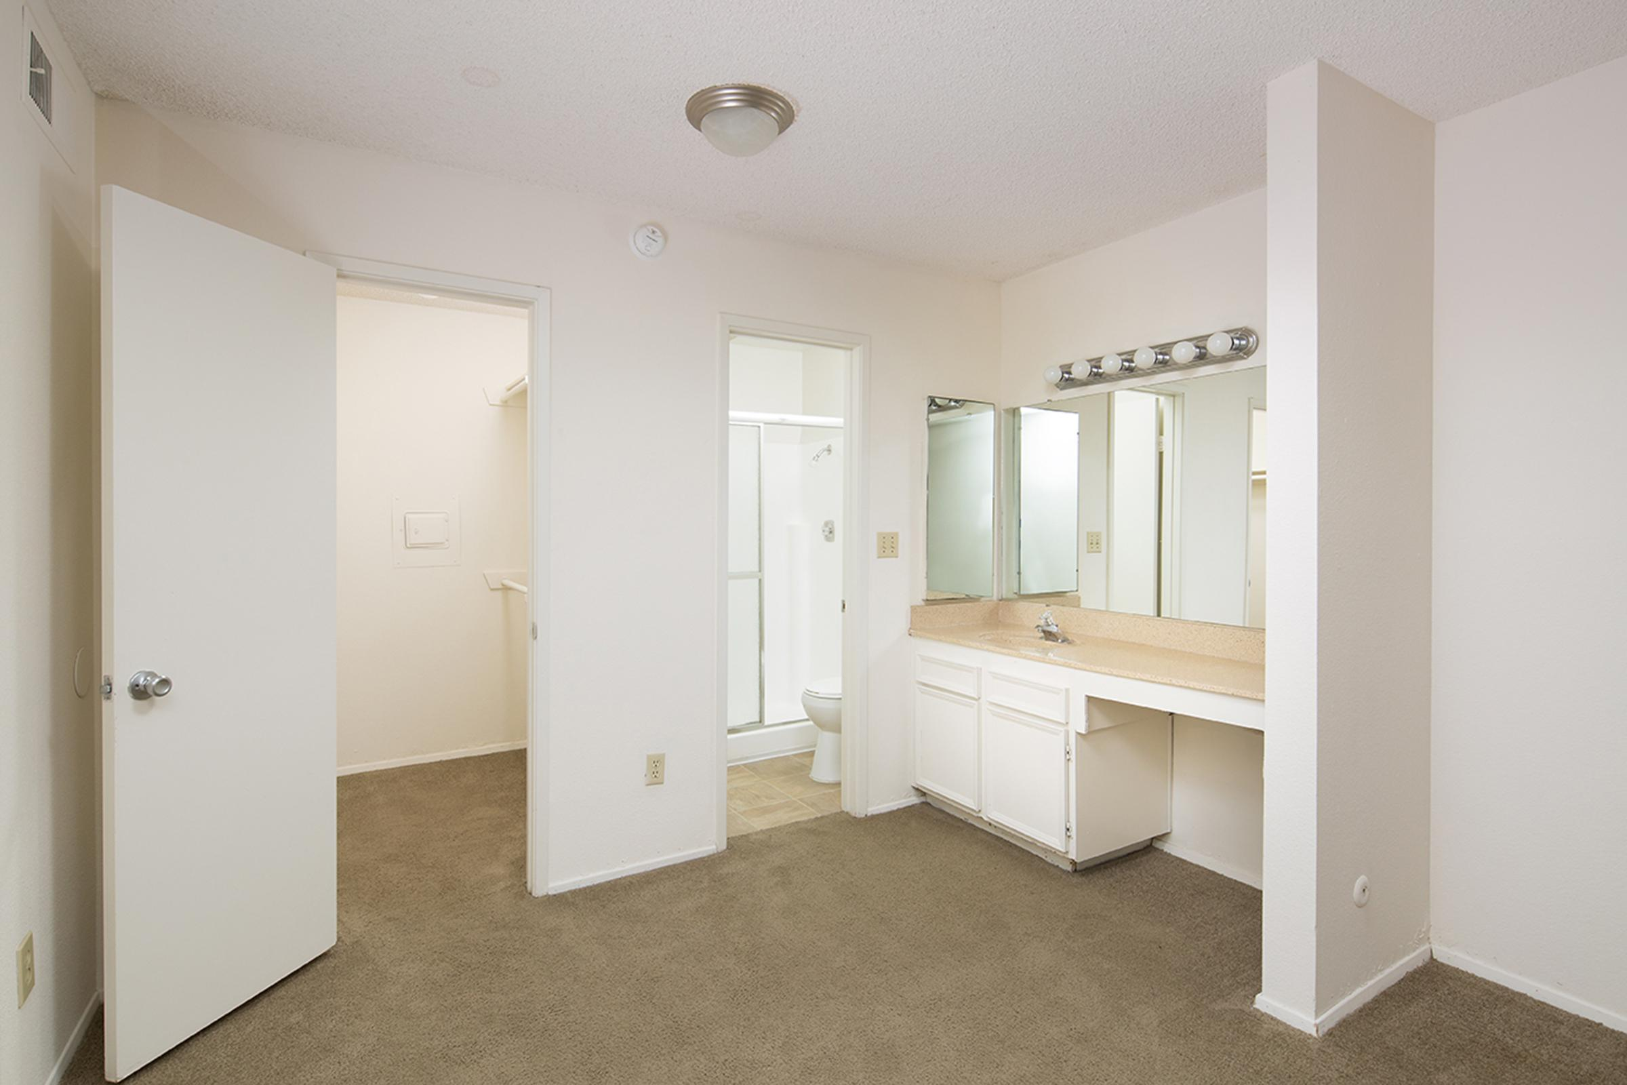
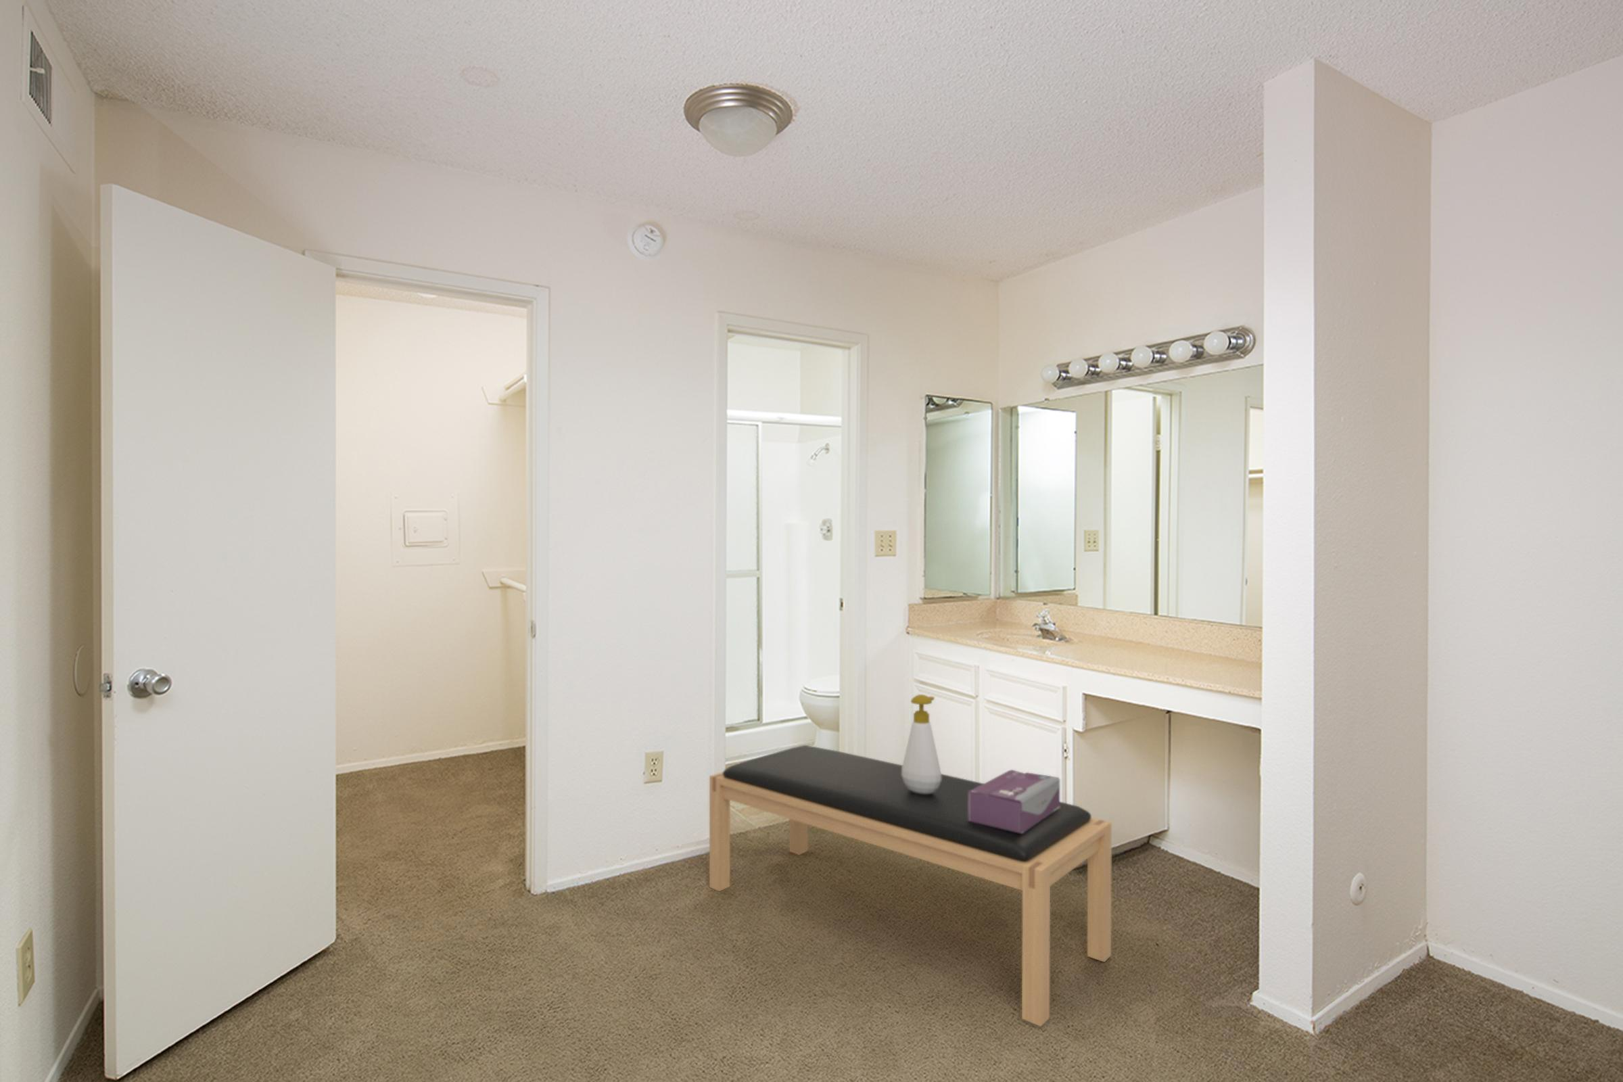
+ soap bottle [901,694,942,793]
+ tissue box [967,769,1060,833]
+ bench [709,745,1112,1028]
